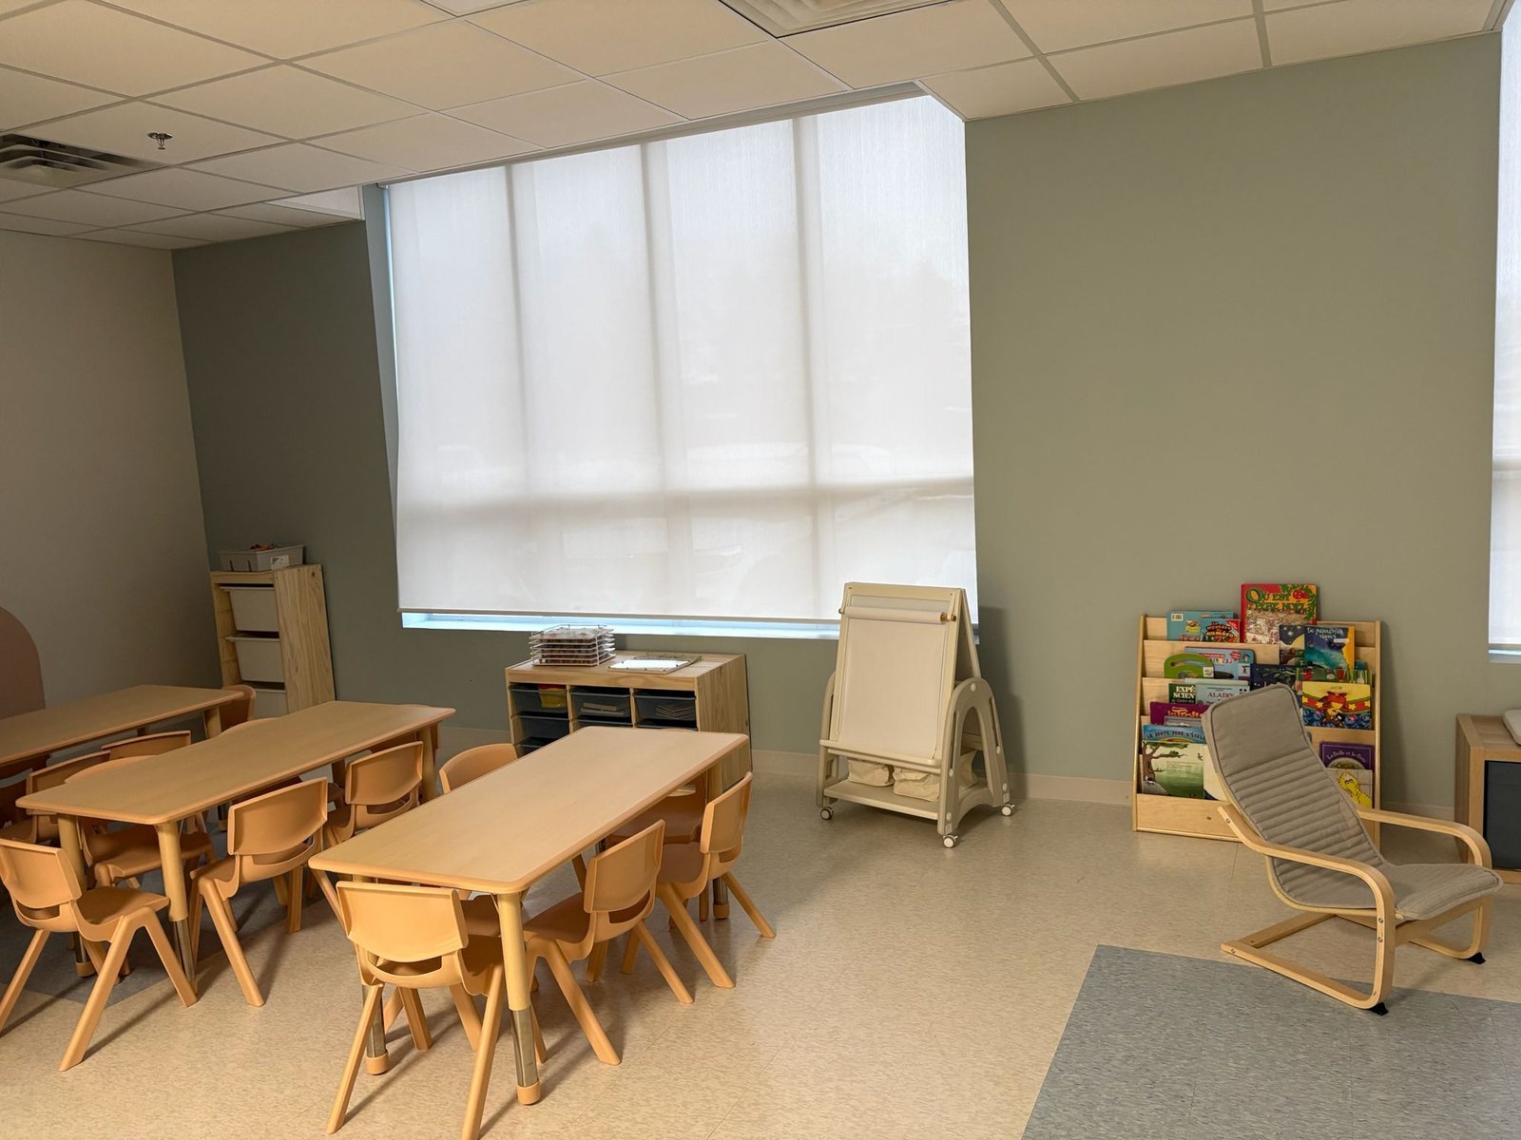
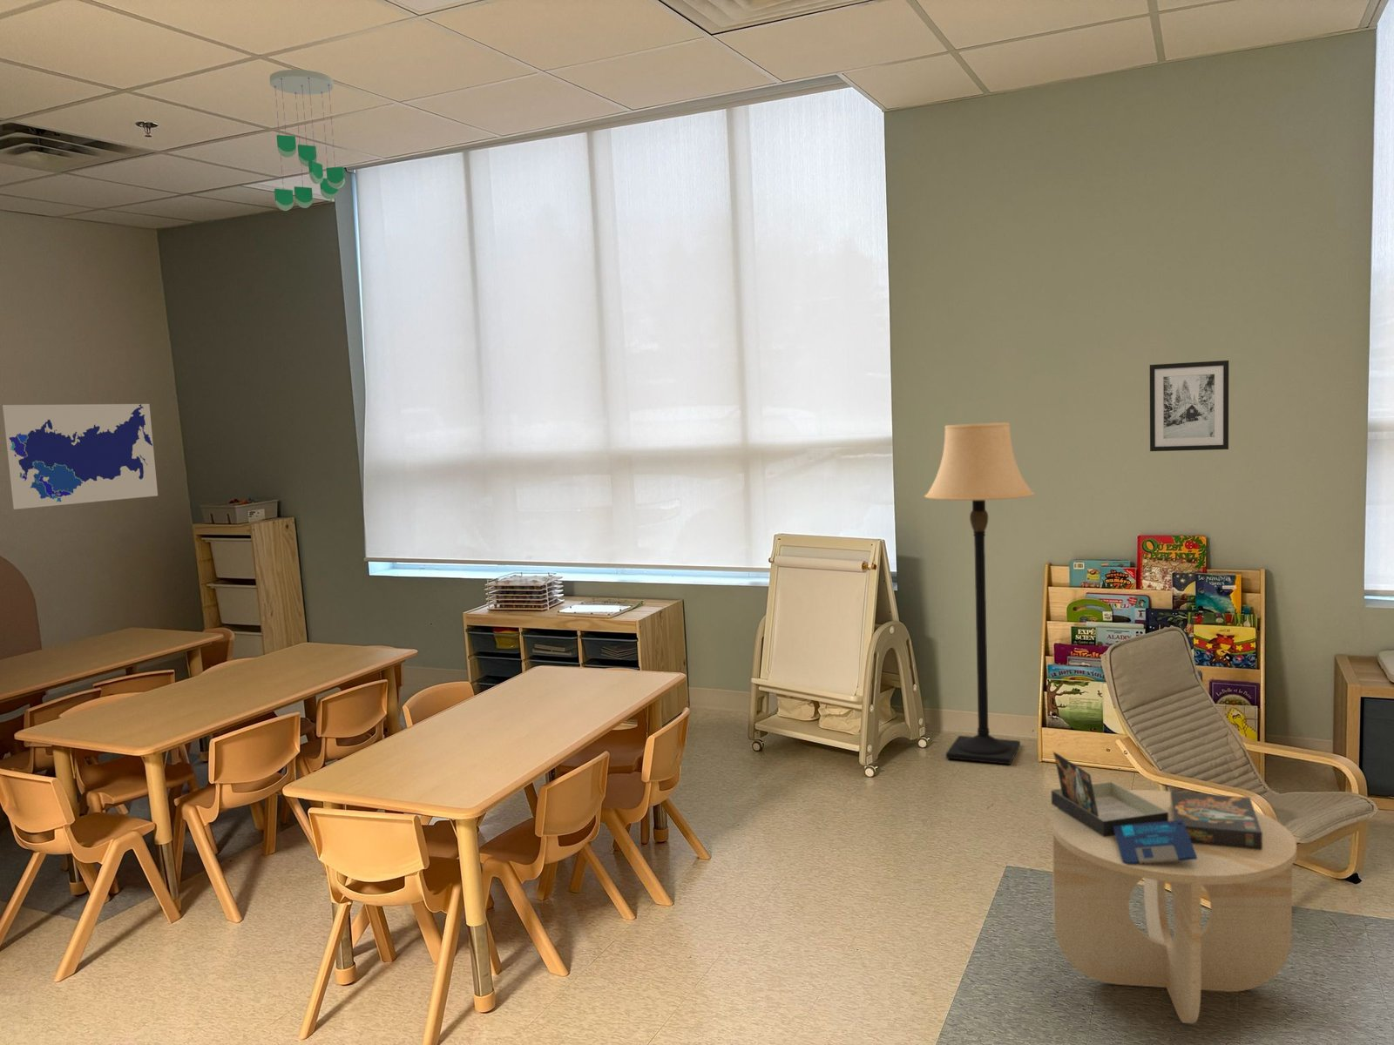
+ ceiling mobile [269,69,346,212]
+ map [2,403,158,510]
+ wall art [1149,360,1229,452]
+ lamp [923,423,1035,765]
+ board game [1050,751,1262,865]
+ side table [1050,789,1297,1025]
